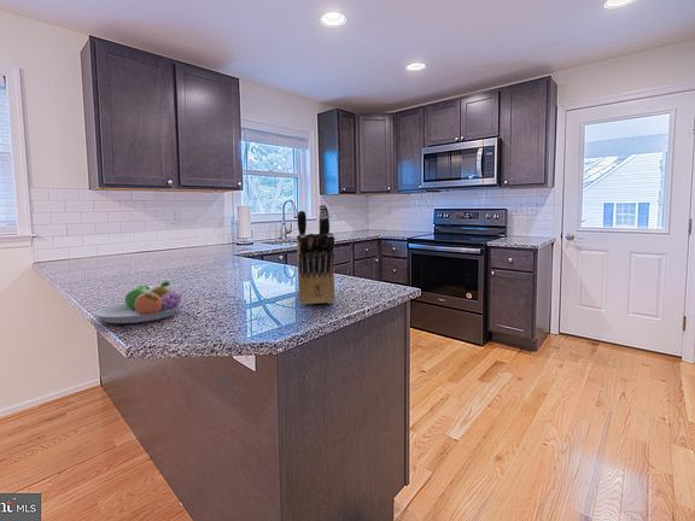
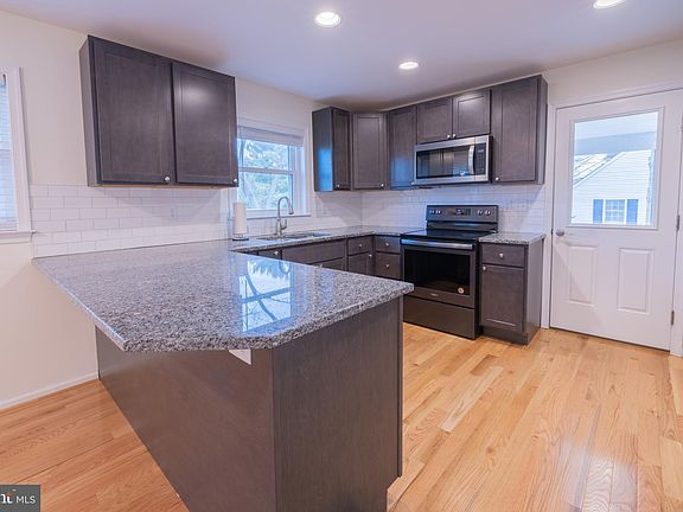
- fruit bowl [92,281,183,324]
- knife block [296,204,335,306]
